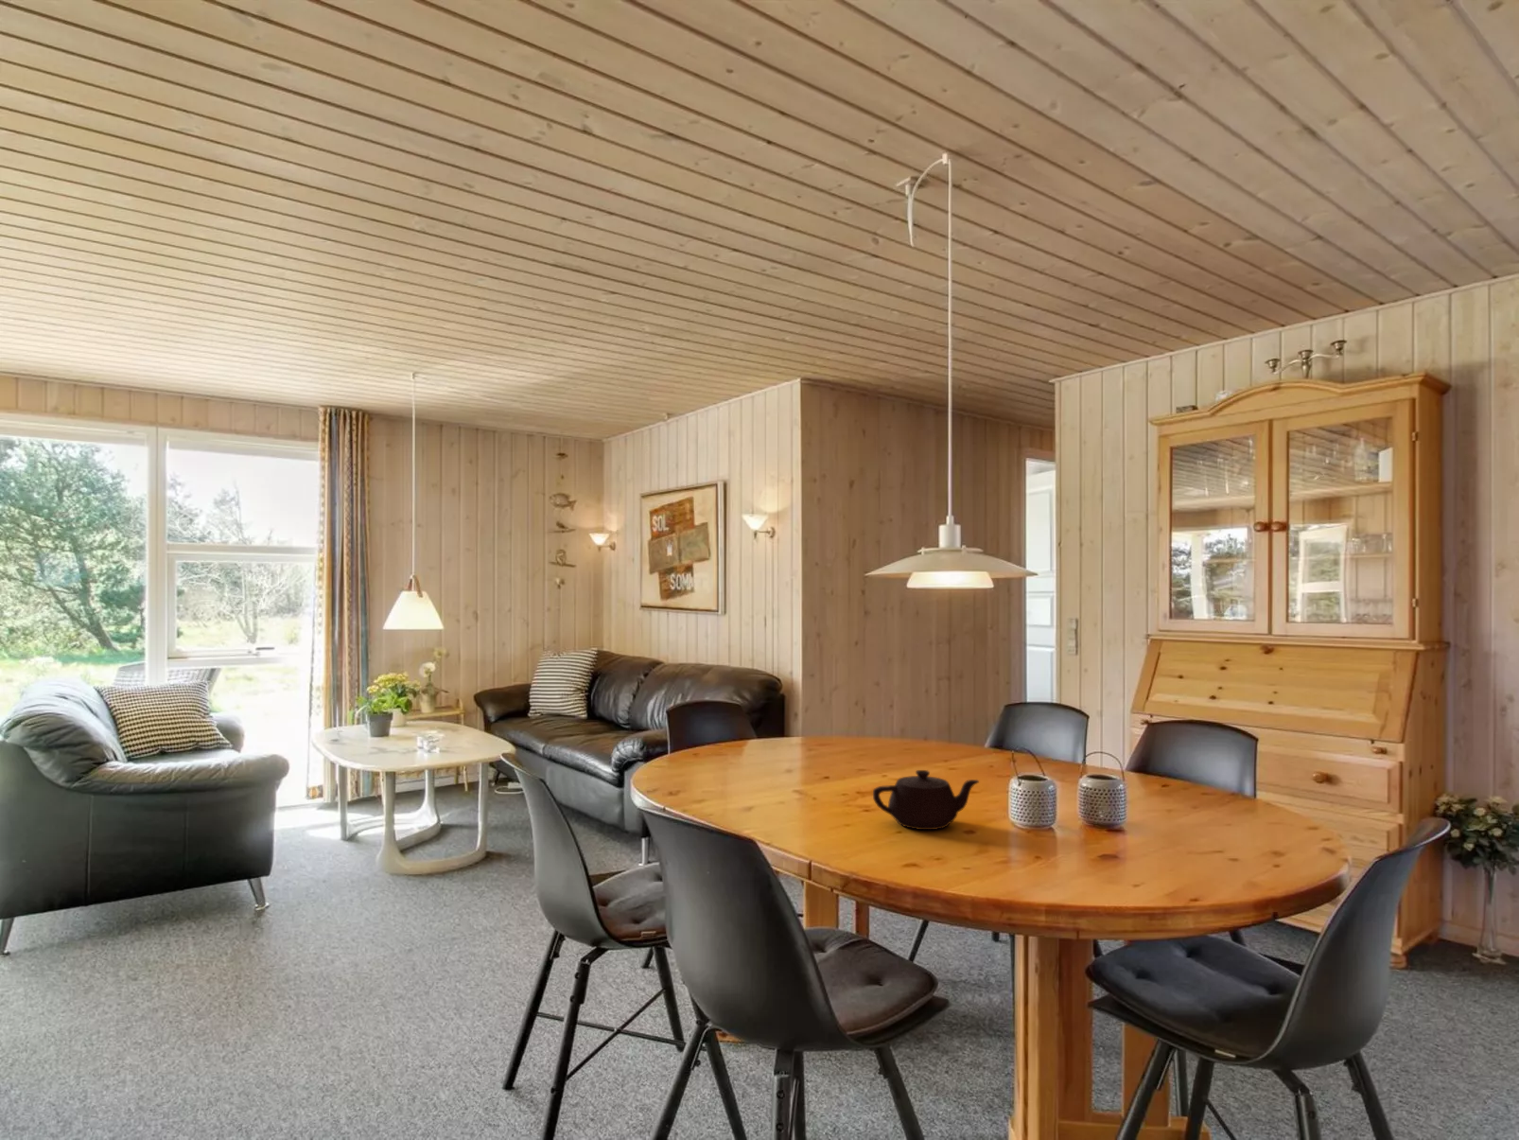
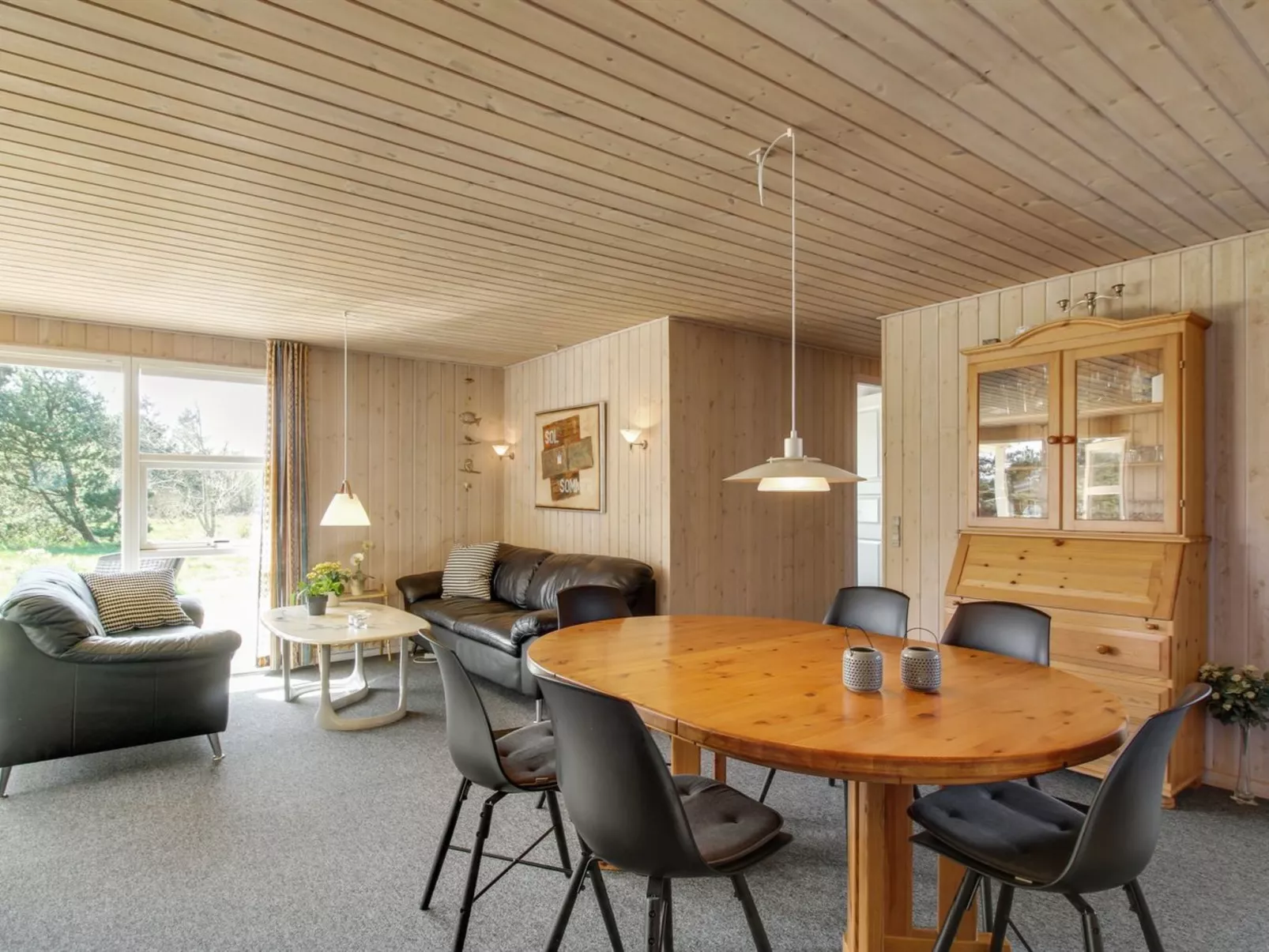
- teapot [873,769,980,831]
